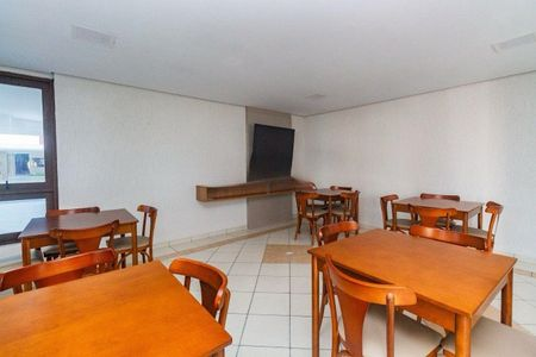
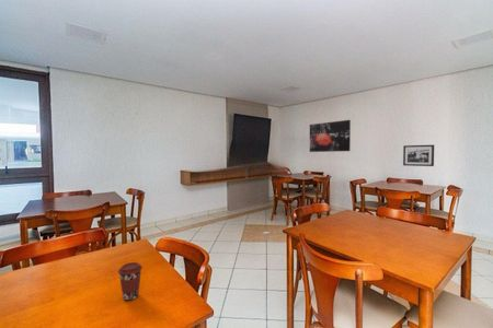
+ picture frame [402,143,435,167]
+ coffee cup [117,261,144,302]
+ wall art [309,119,352,153]
